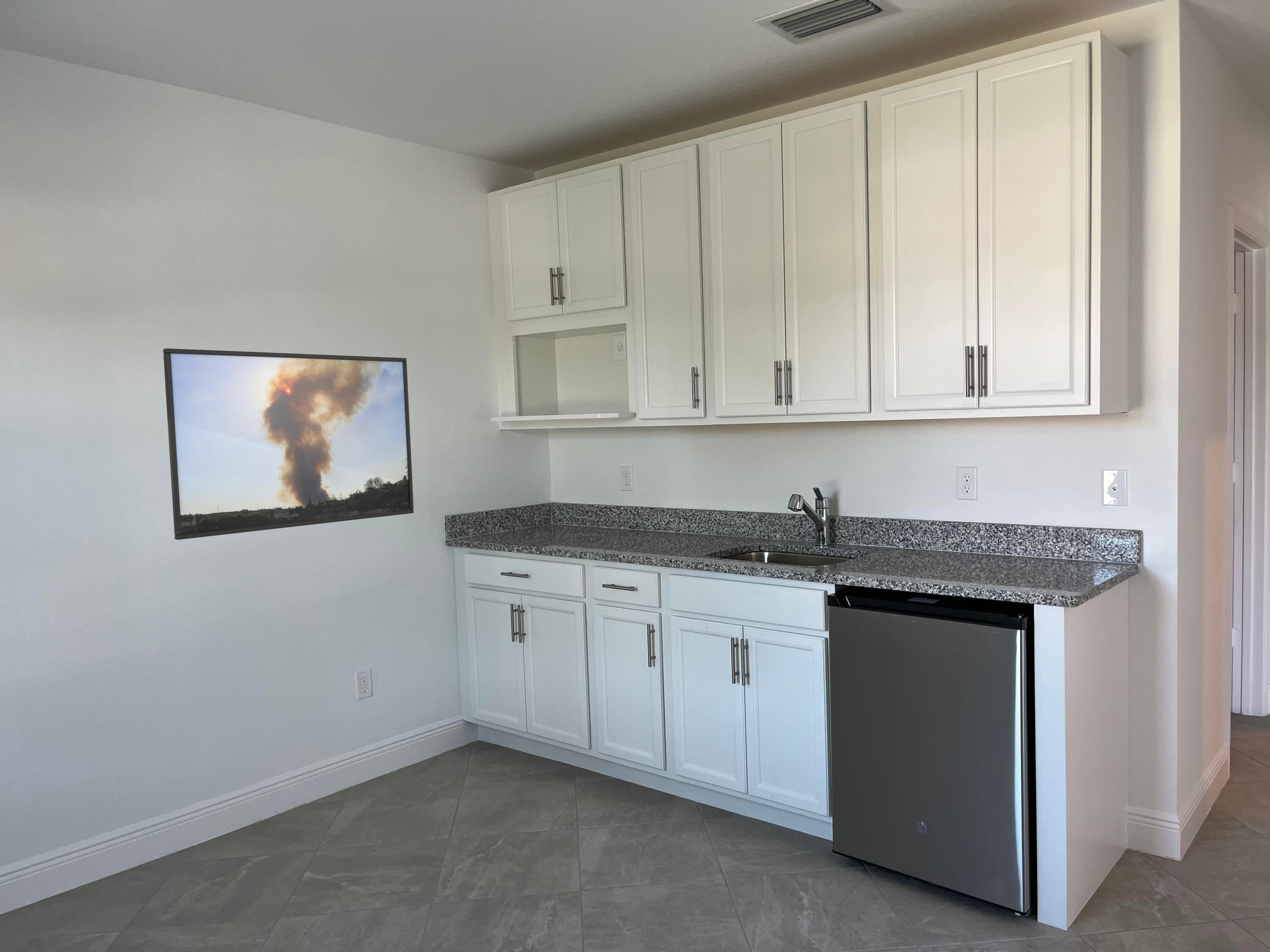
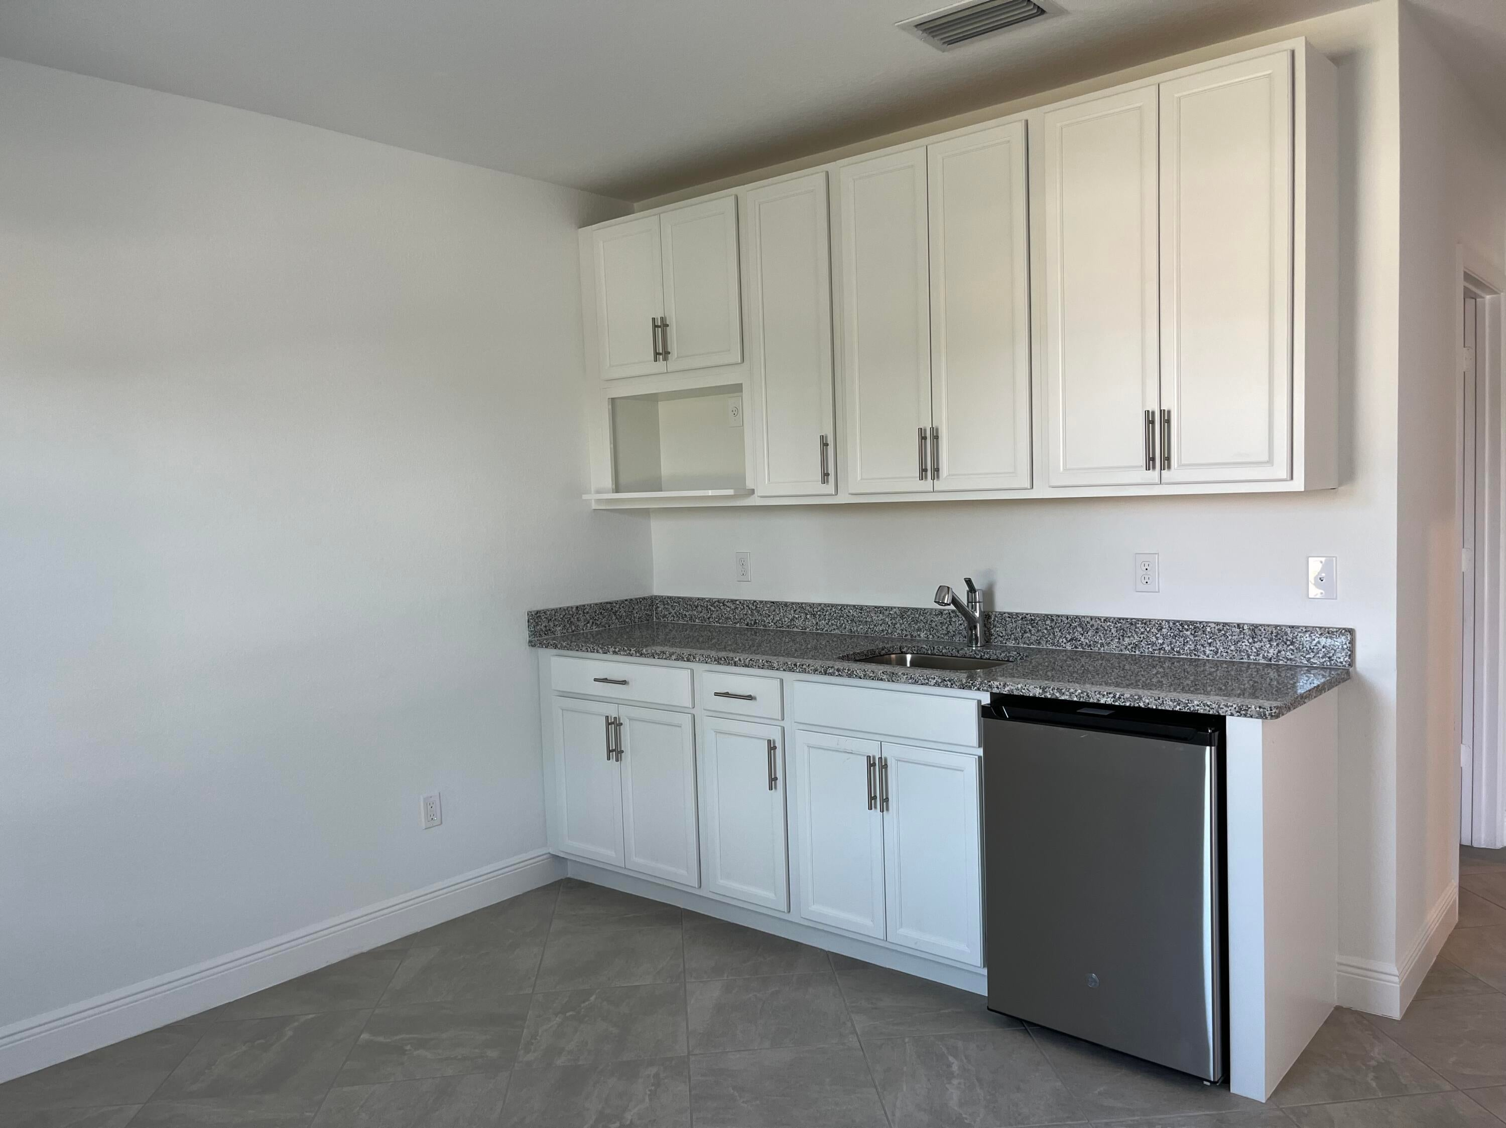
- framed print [163,348,414,540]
